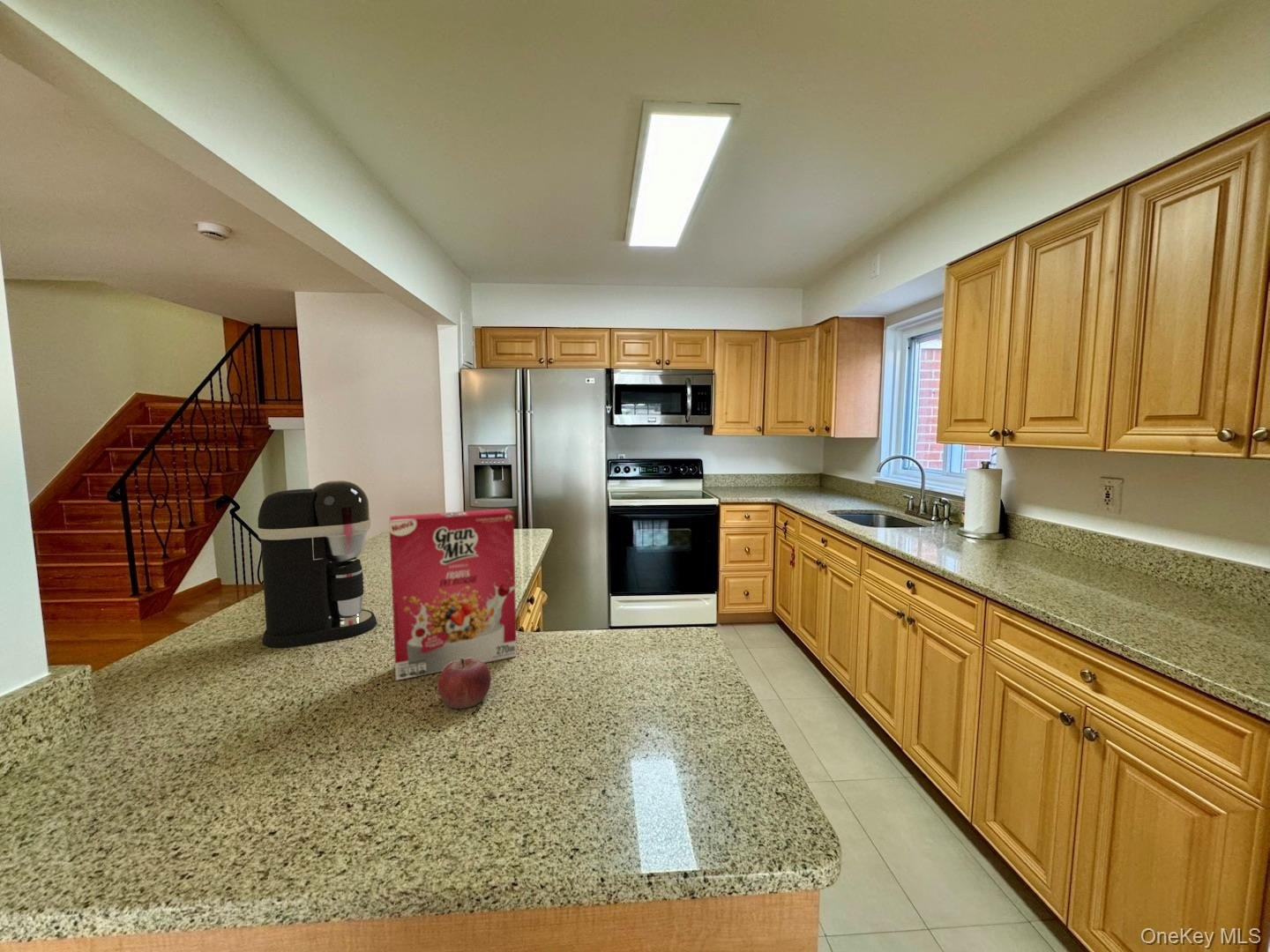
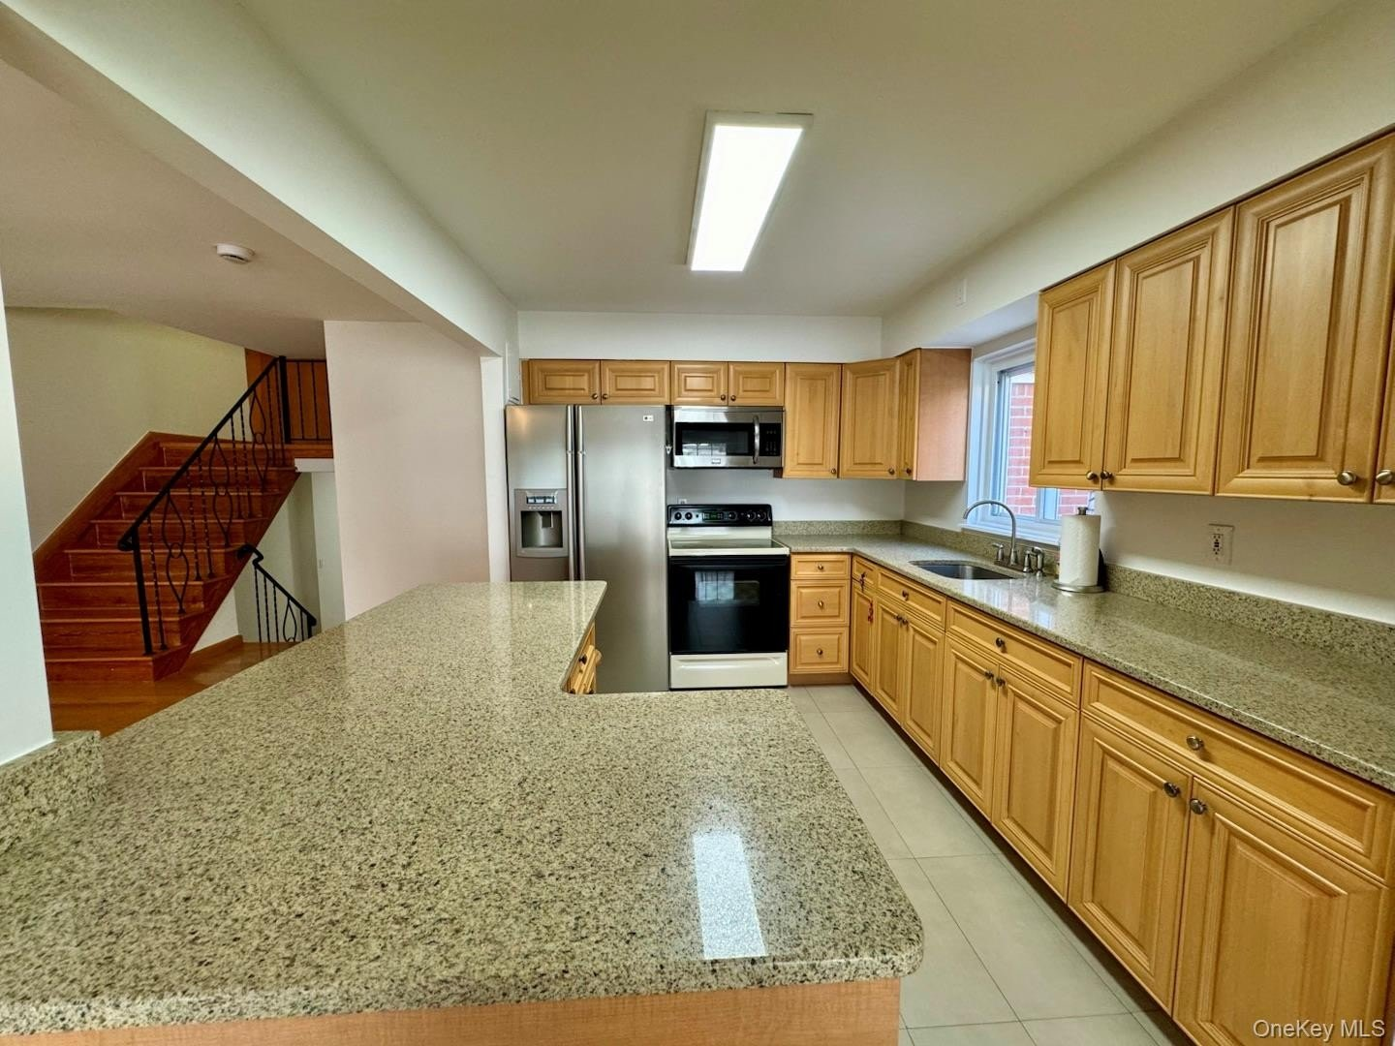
- cereal box [388,508,518,681]
- coffee maker [256,480,377,649]
- fruit [437,658,491,710]
